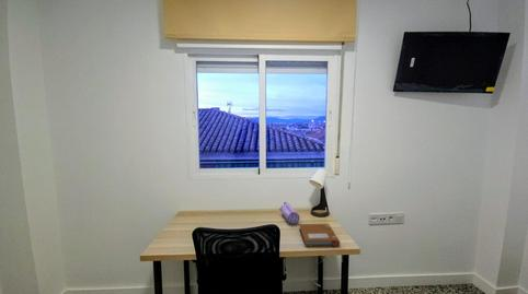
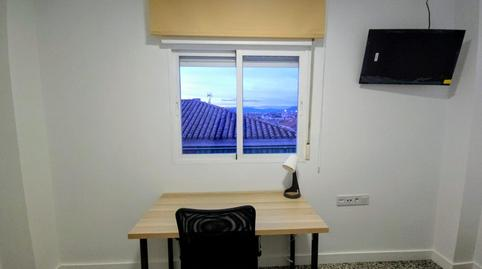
- pencil case [278,201,300,225]
- notebook [298,223,341,247]
